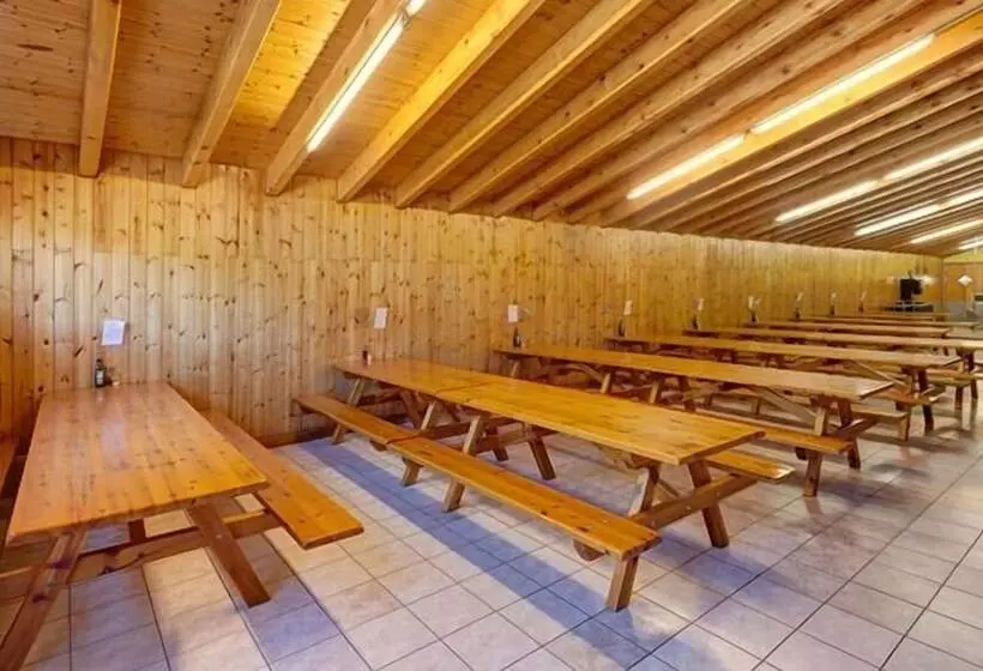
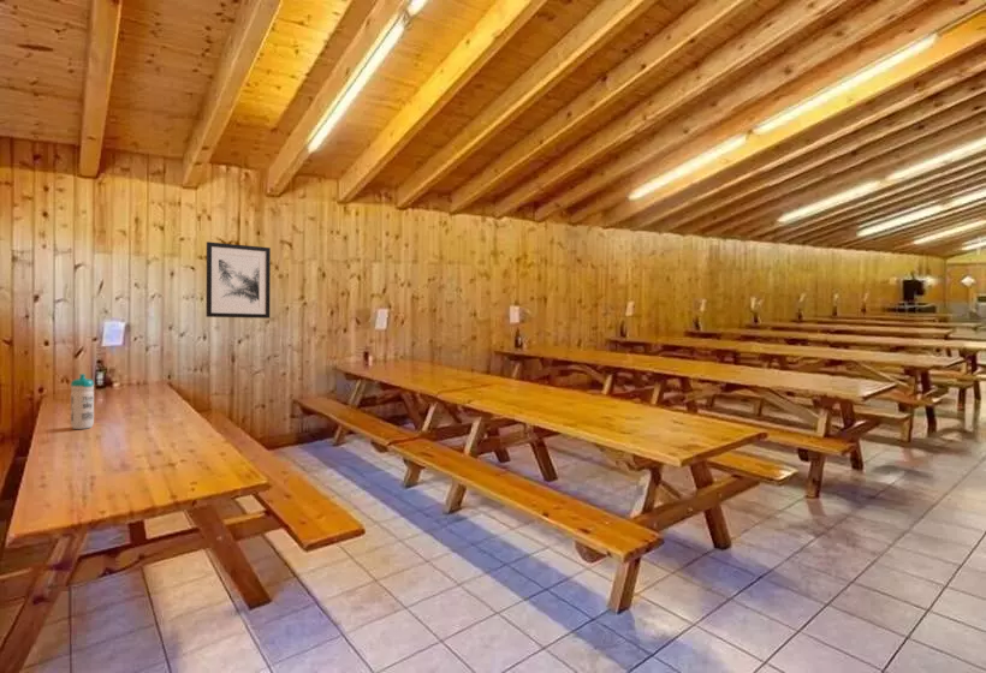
+ wall art [204,240,272,320]
+ water bottle [70,373,95,430]
